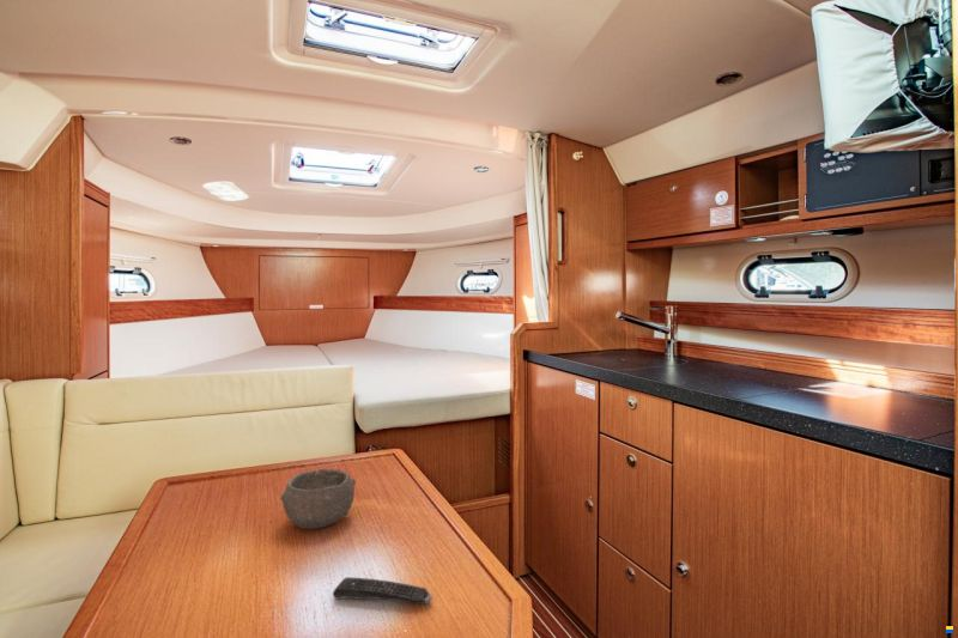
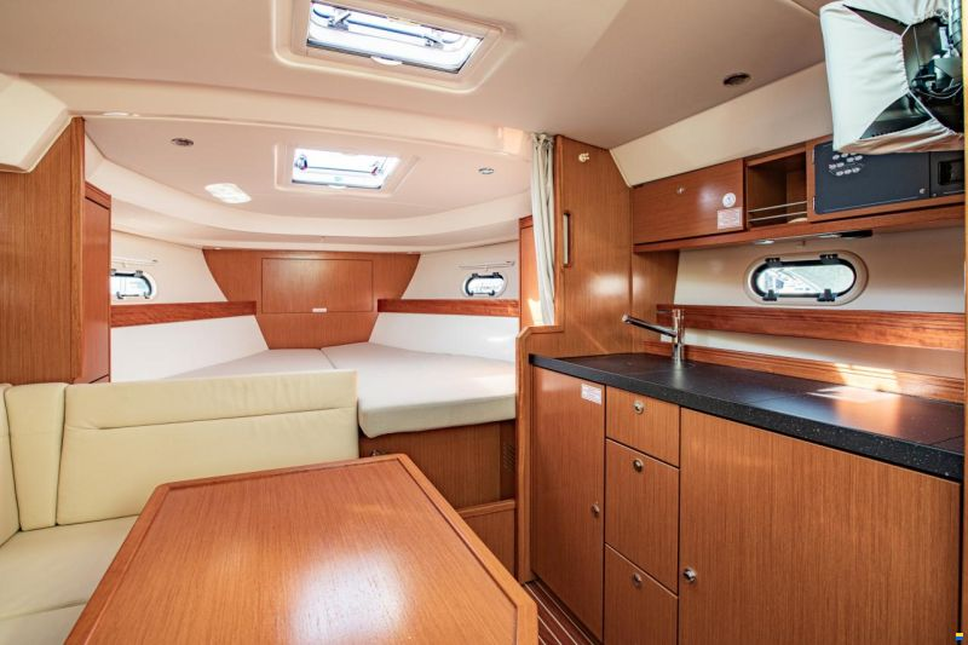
- remote control [332,576,433,606]
- bowl [279,468,357,530]
